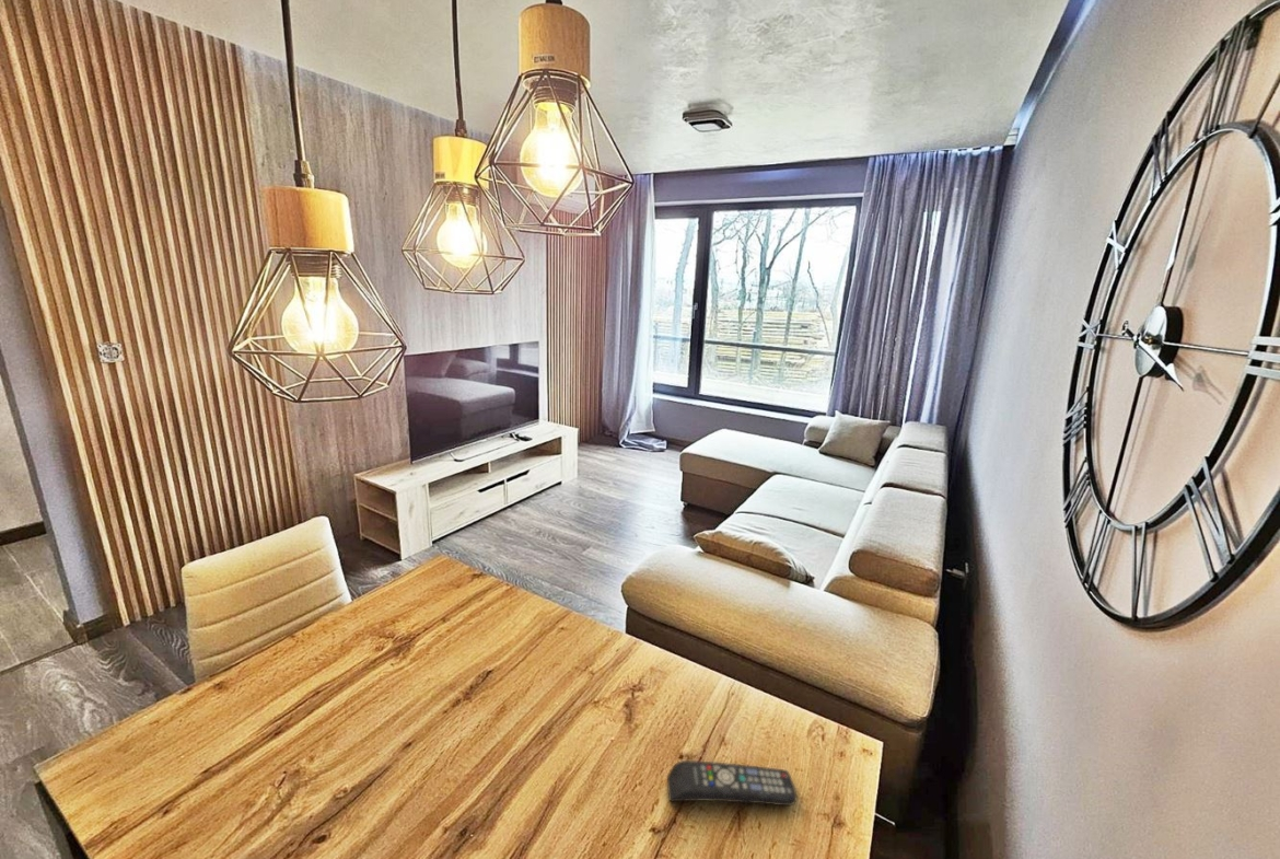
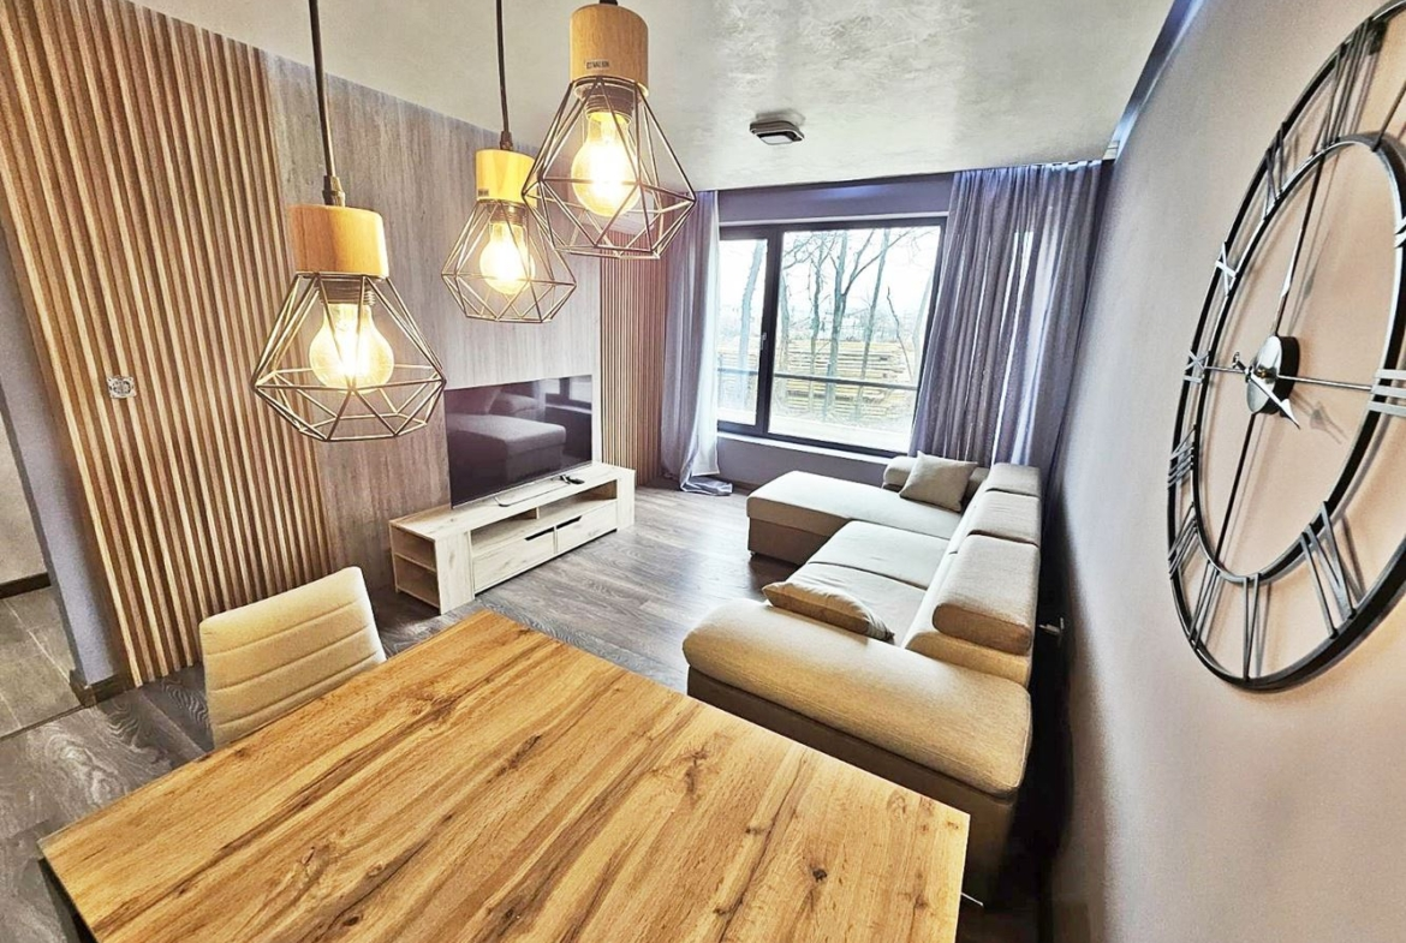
- remote control [666,759,798,806]
